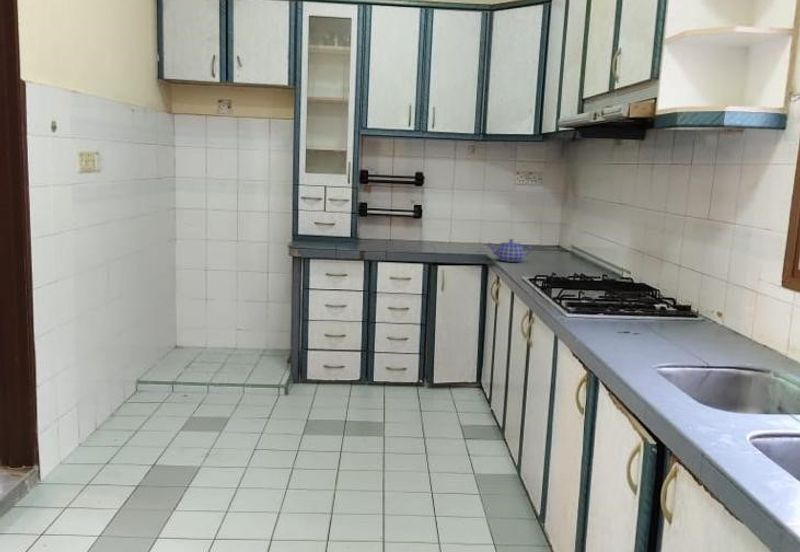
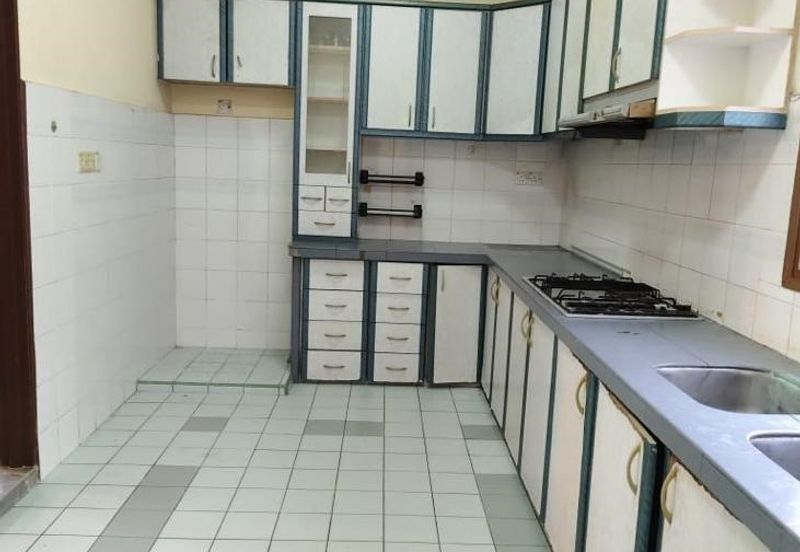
- teapot [487,238,532,263]
